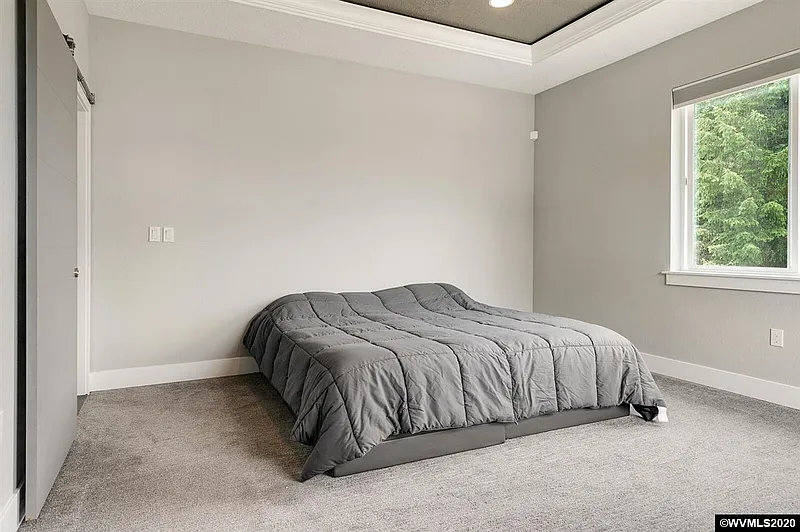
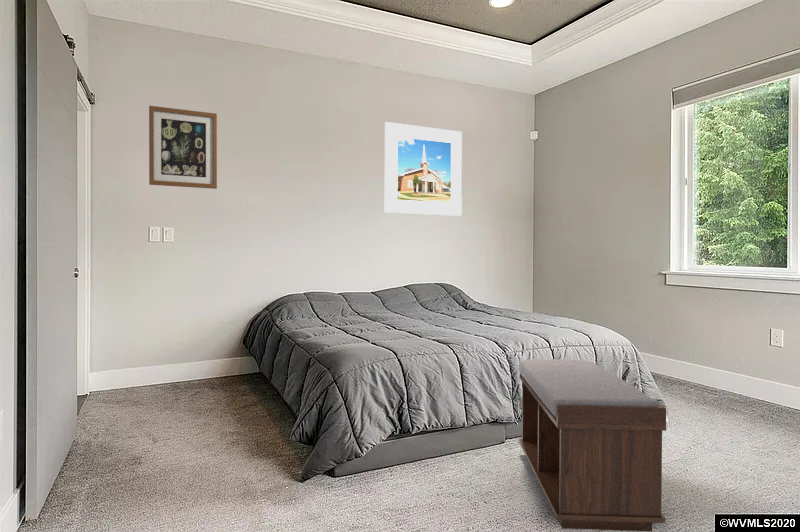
+ wall art [148,105,218,190]
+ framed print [384,121,463,217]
+ bench [518,358,667,532]
